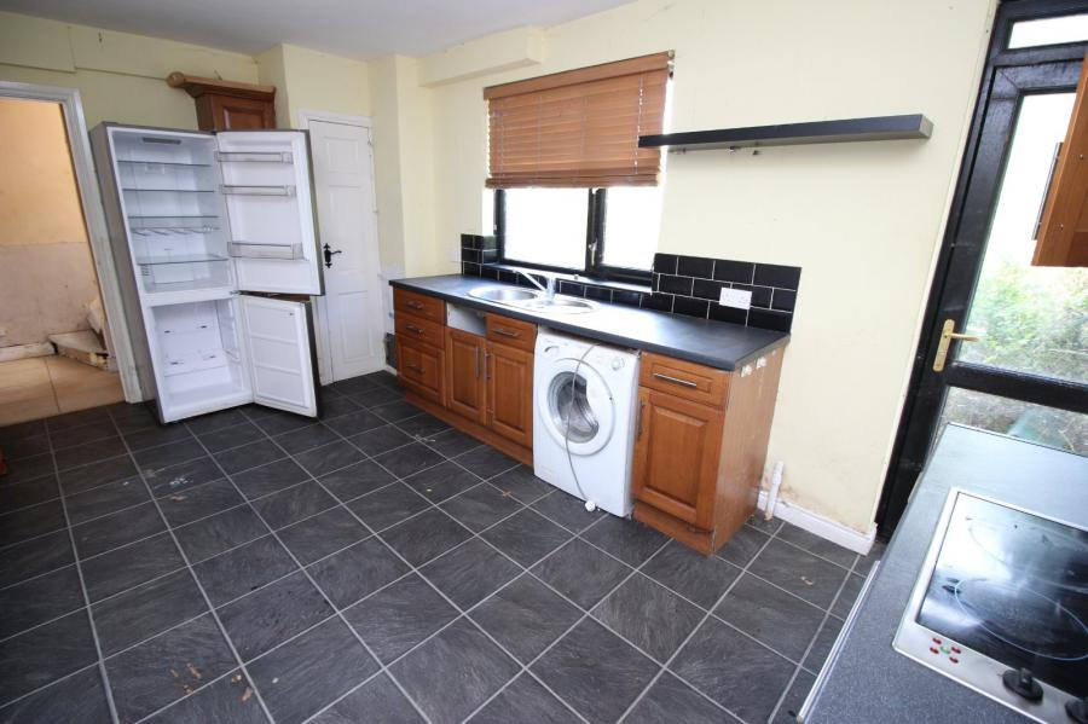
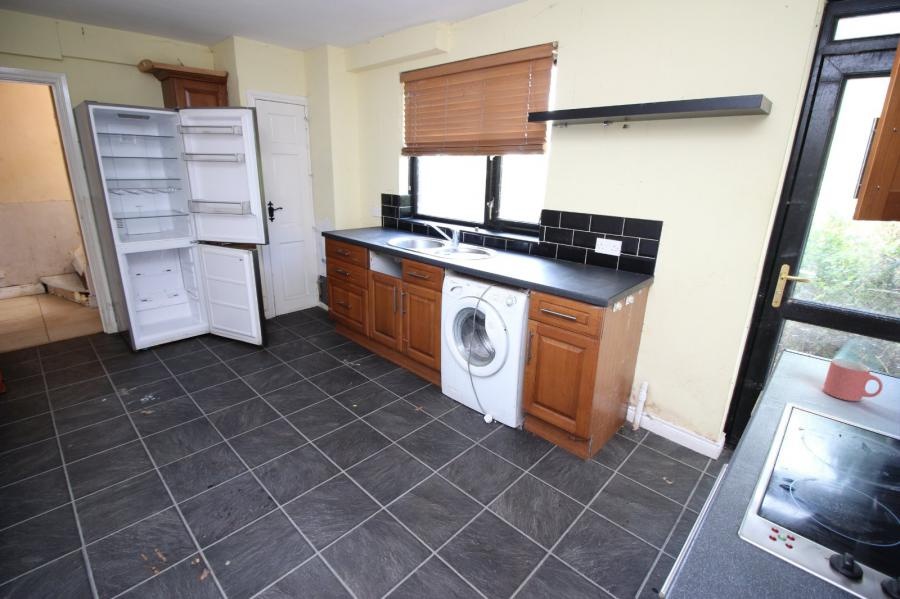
+ mug [822,358,884,402]
